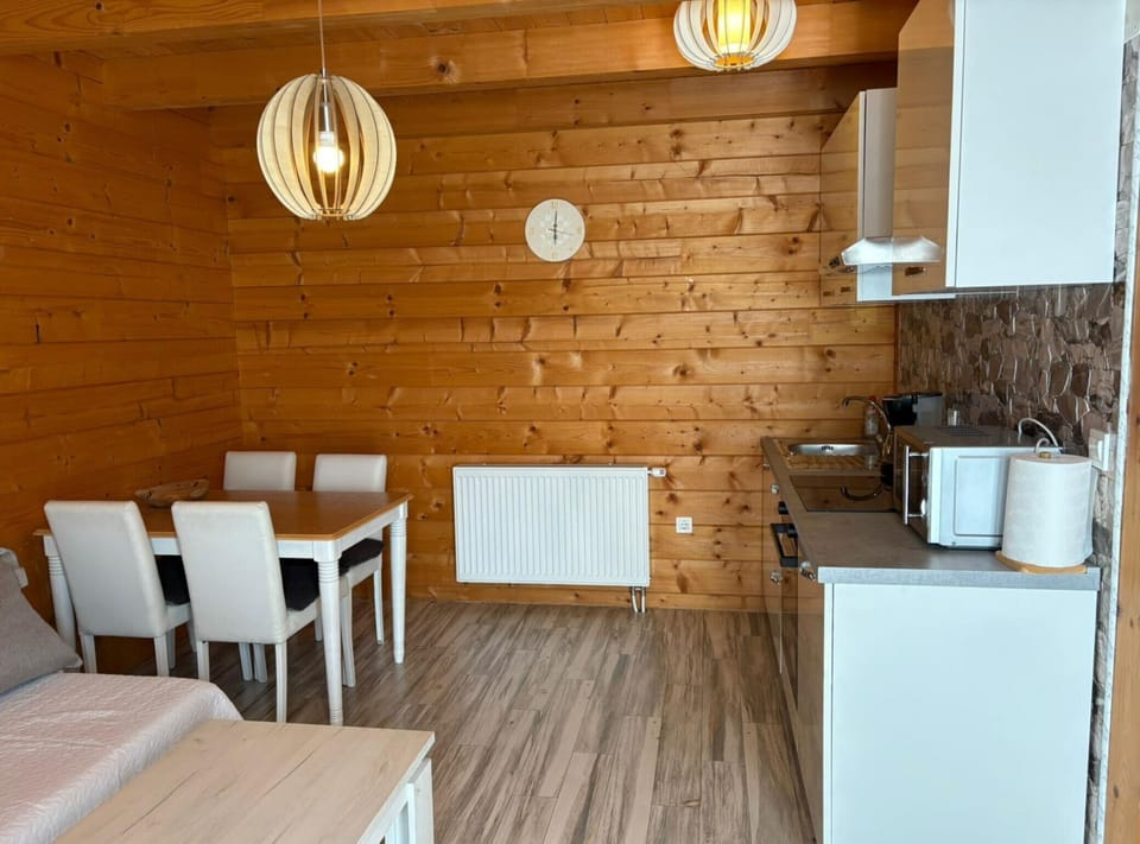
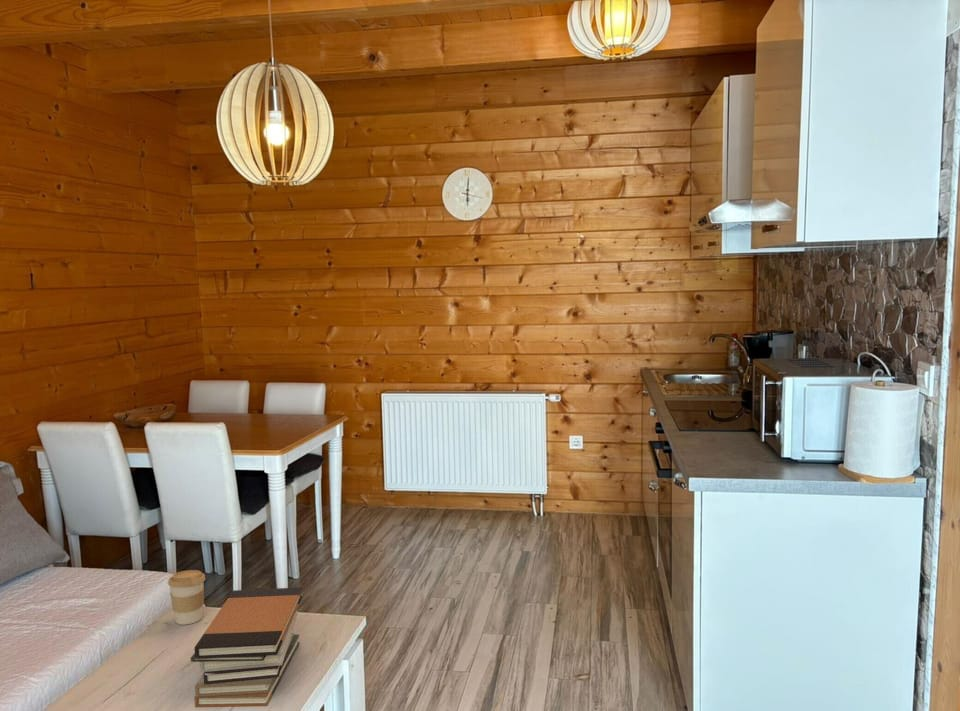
+ coffee cup [167,569,206,626]
+ book stack [190,586,303,708]
